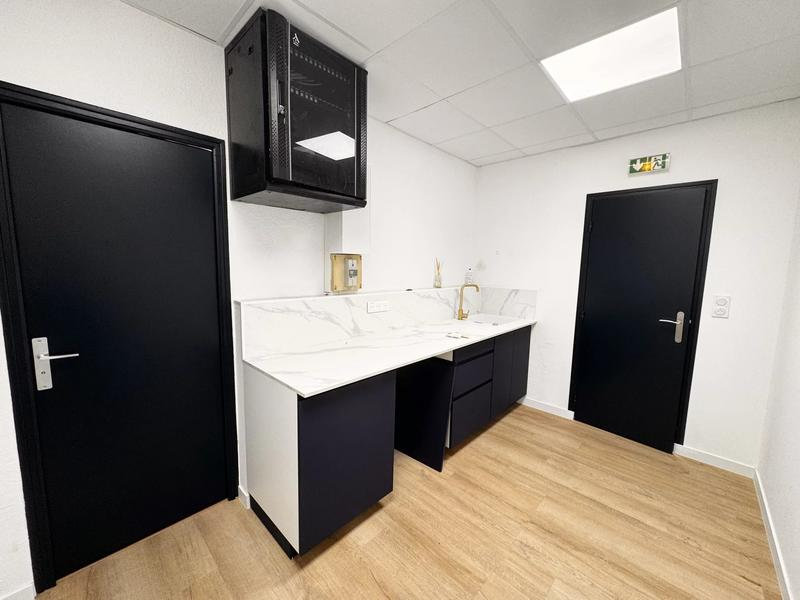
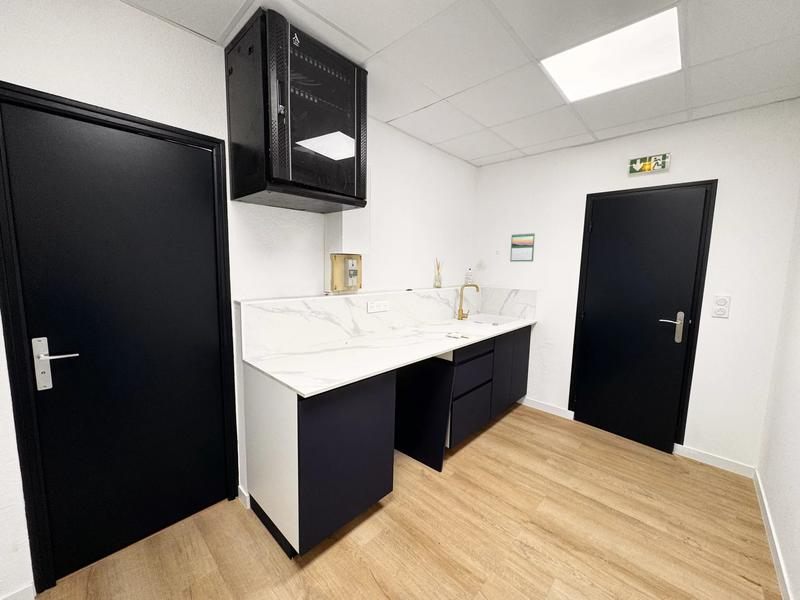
+ calendar [509,232,536,263]
